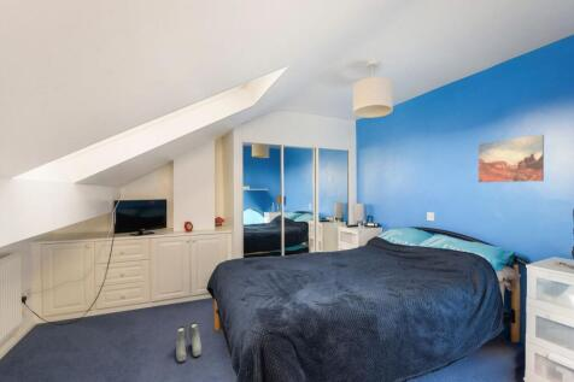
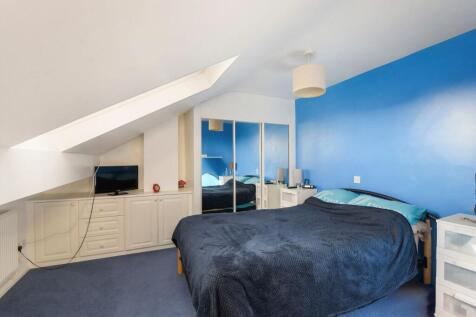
- wall art [478,134,545,183]
- boots [175,322,203,363]
